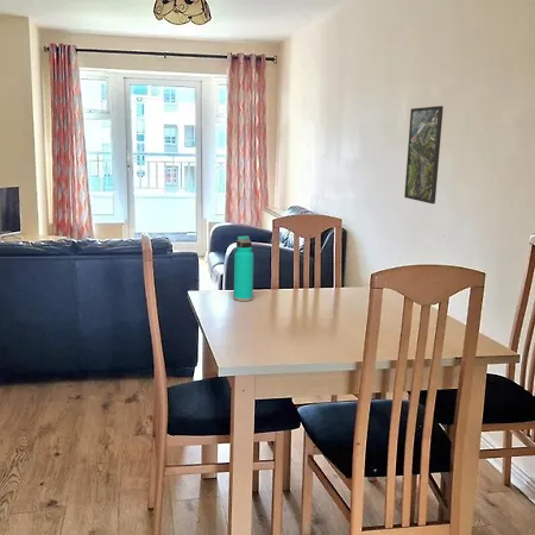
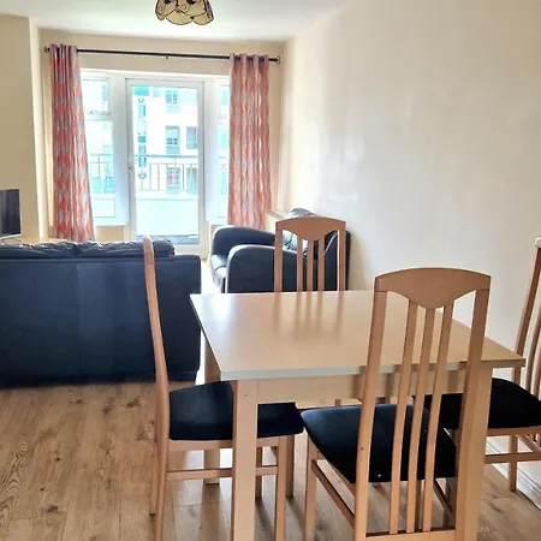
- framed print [403,105,445,204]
- water bottle [233,234,254,302]
